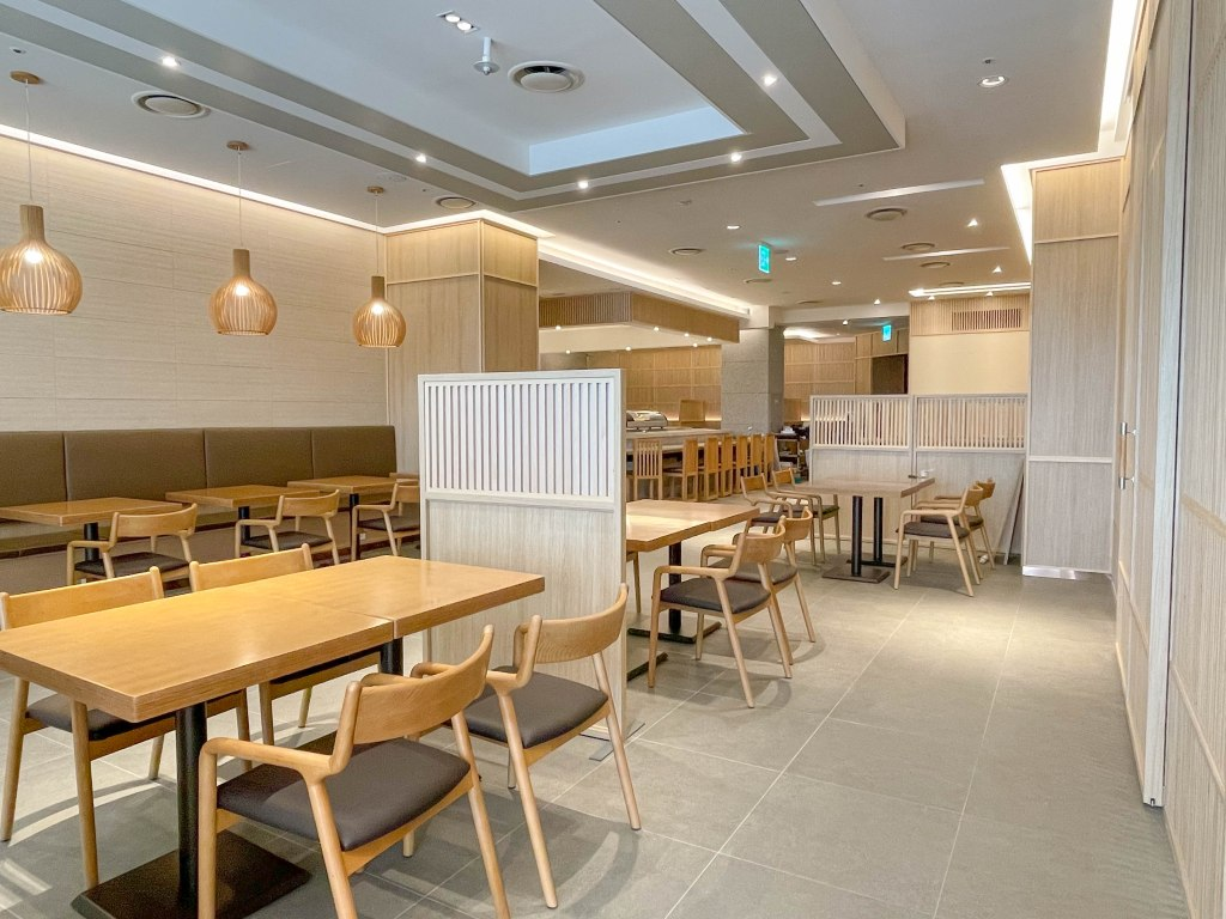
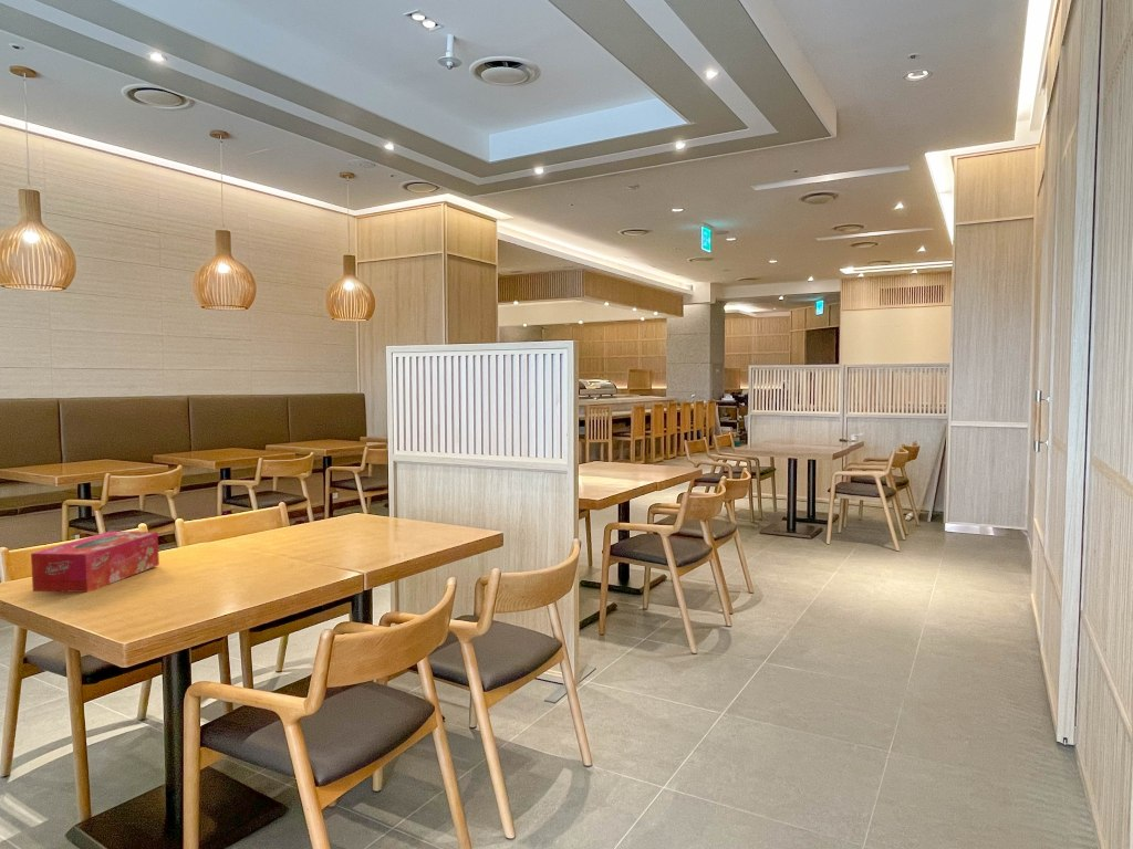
+ tissue box [30,531,160,594]
